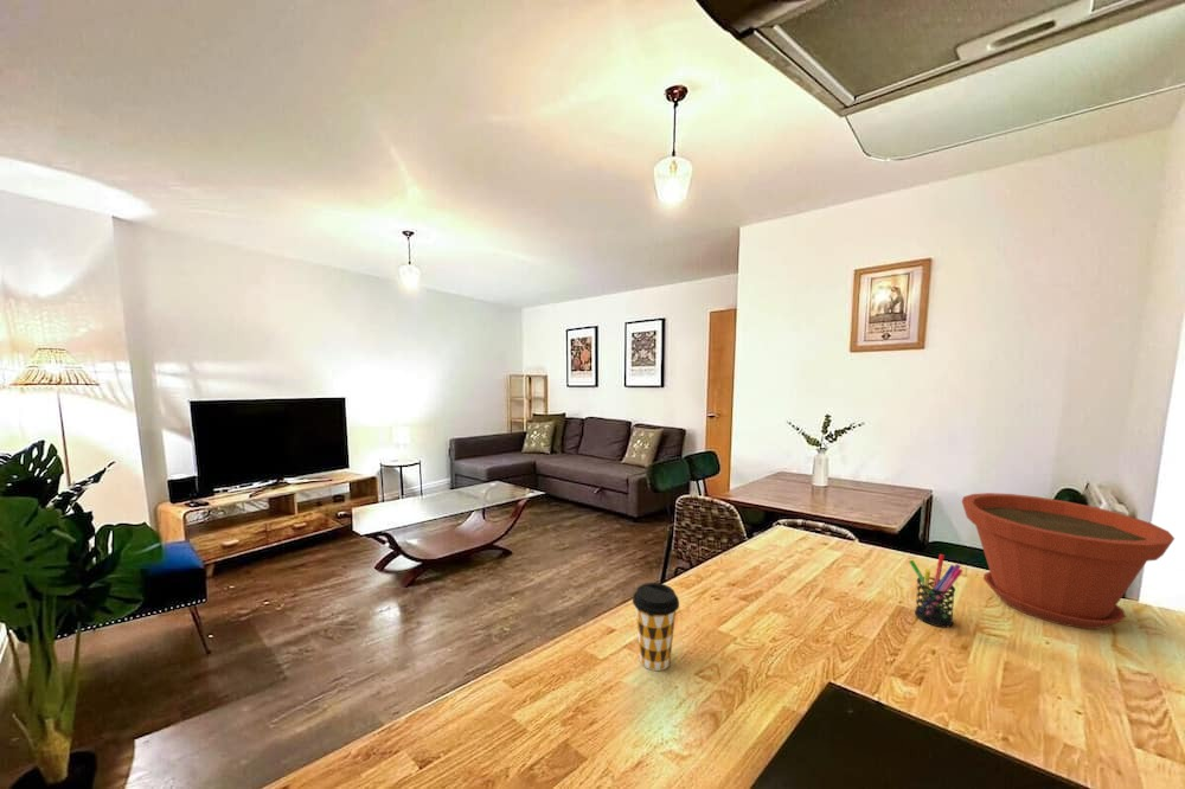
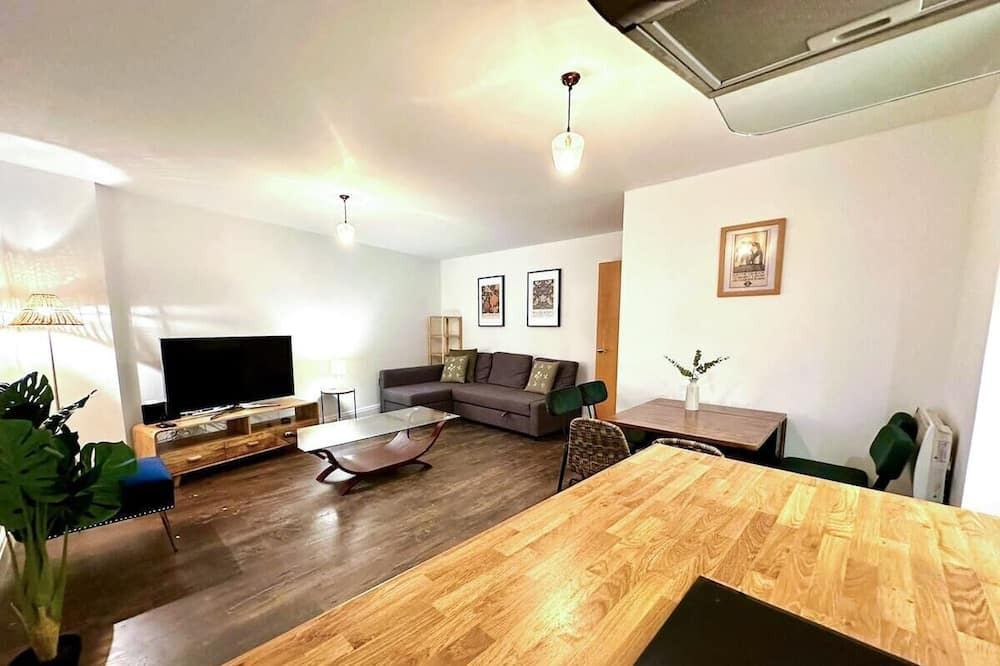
- plant pot [961,492,1176,630]
- coffee cup [632,582,680,672]
- pen holder [908,553,963,629]
